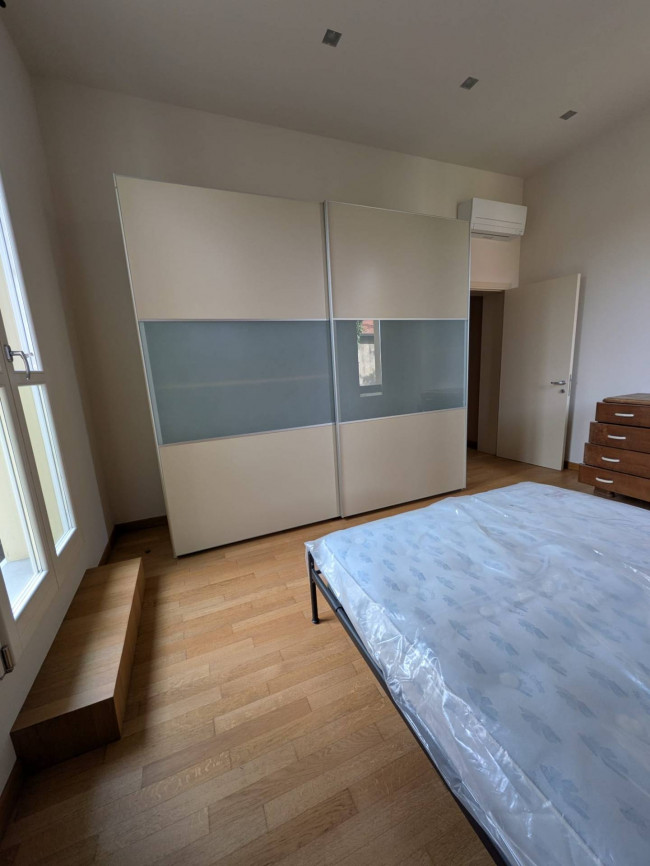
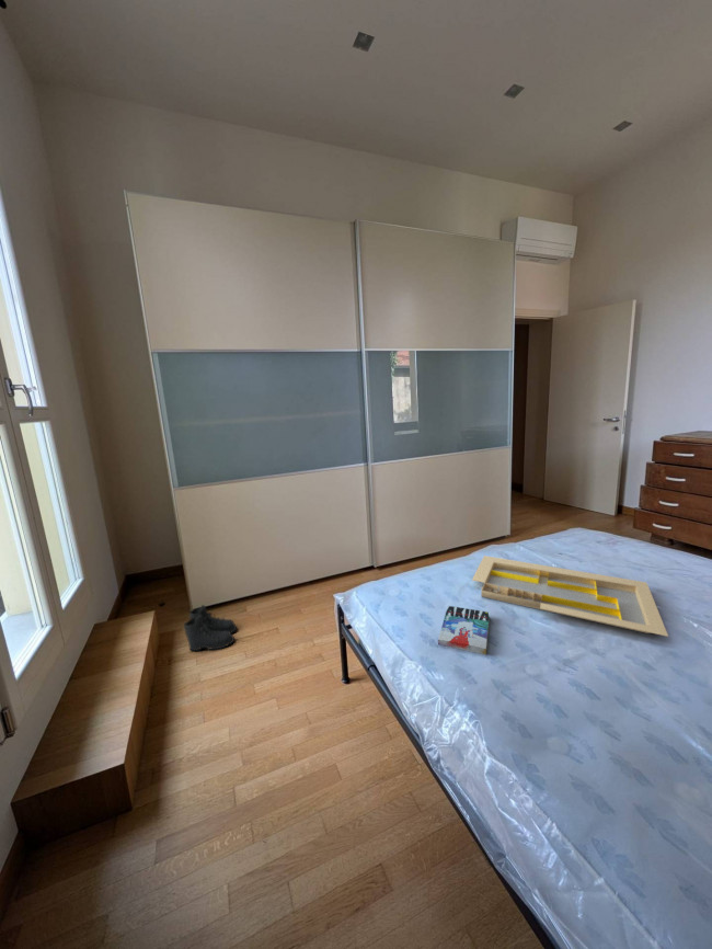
+ boots [183,604,238,652]
+ serving tray [471,554,669,638]
+ book [437,605,491,655]
